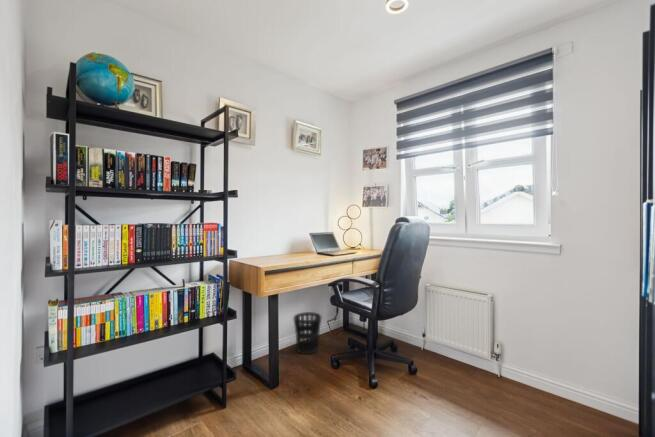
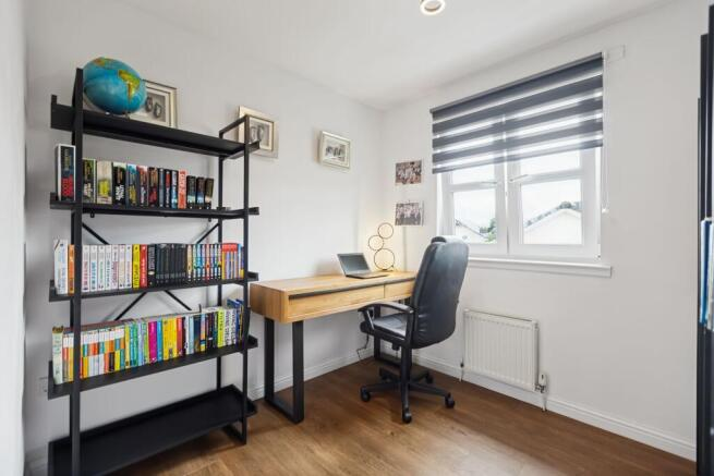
- wastebasket [293,311,322,355]
